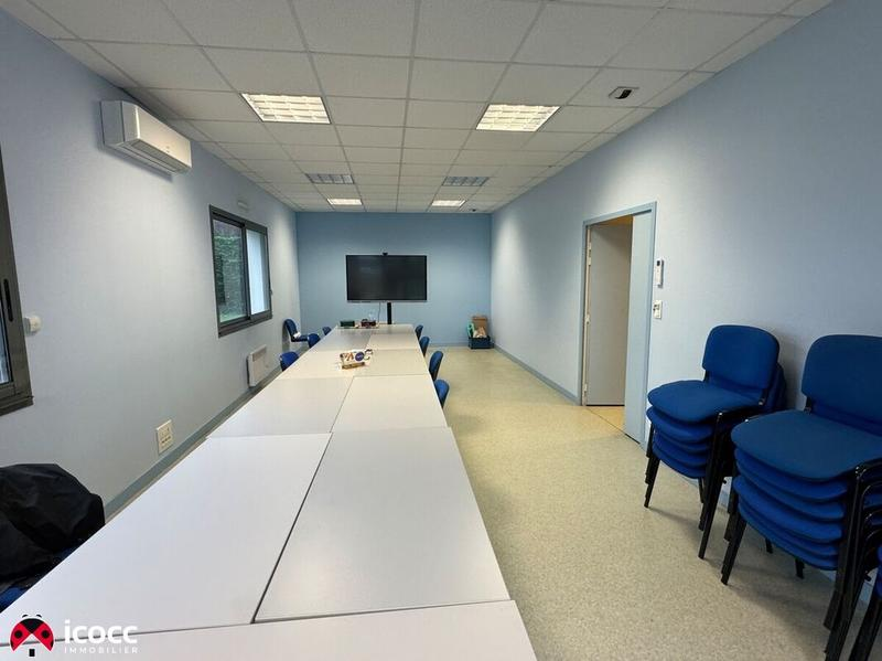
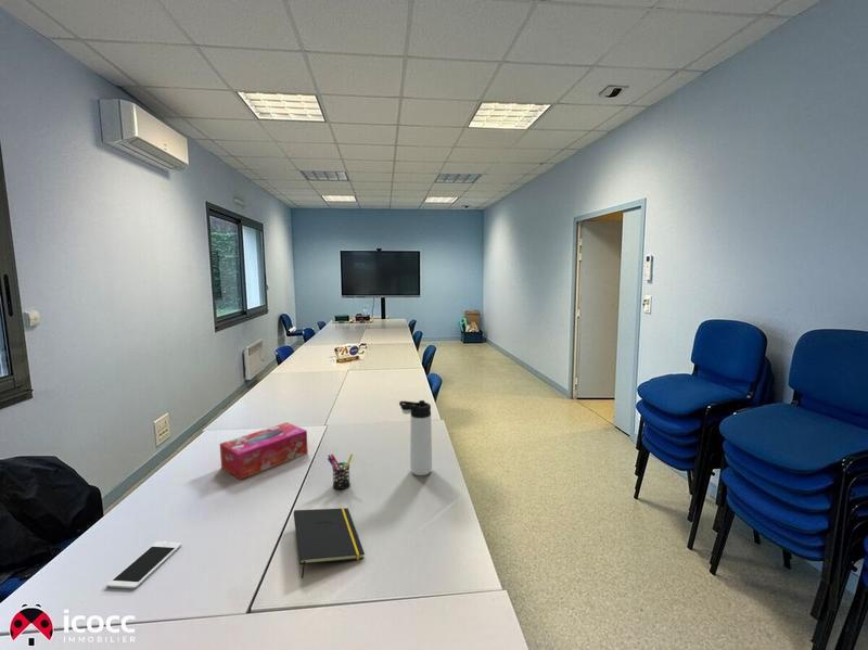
+ notepad [293,507,366,578]
+ cell phone [105,540,182,589]
+ tissue box [219,421,309,481]
+ pen holder [327,453,354,490]
+ thermos bottle [398,399,433,476]
